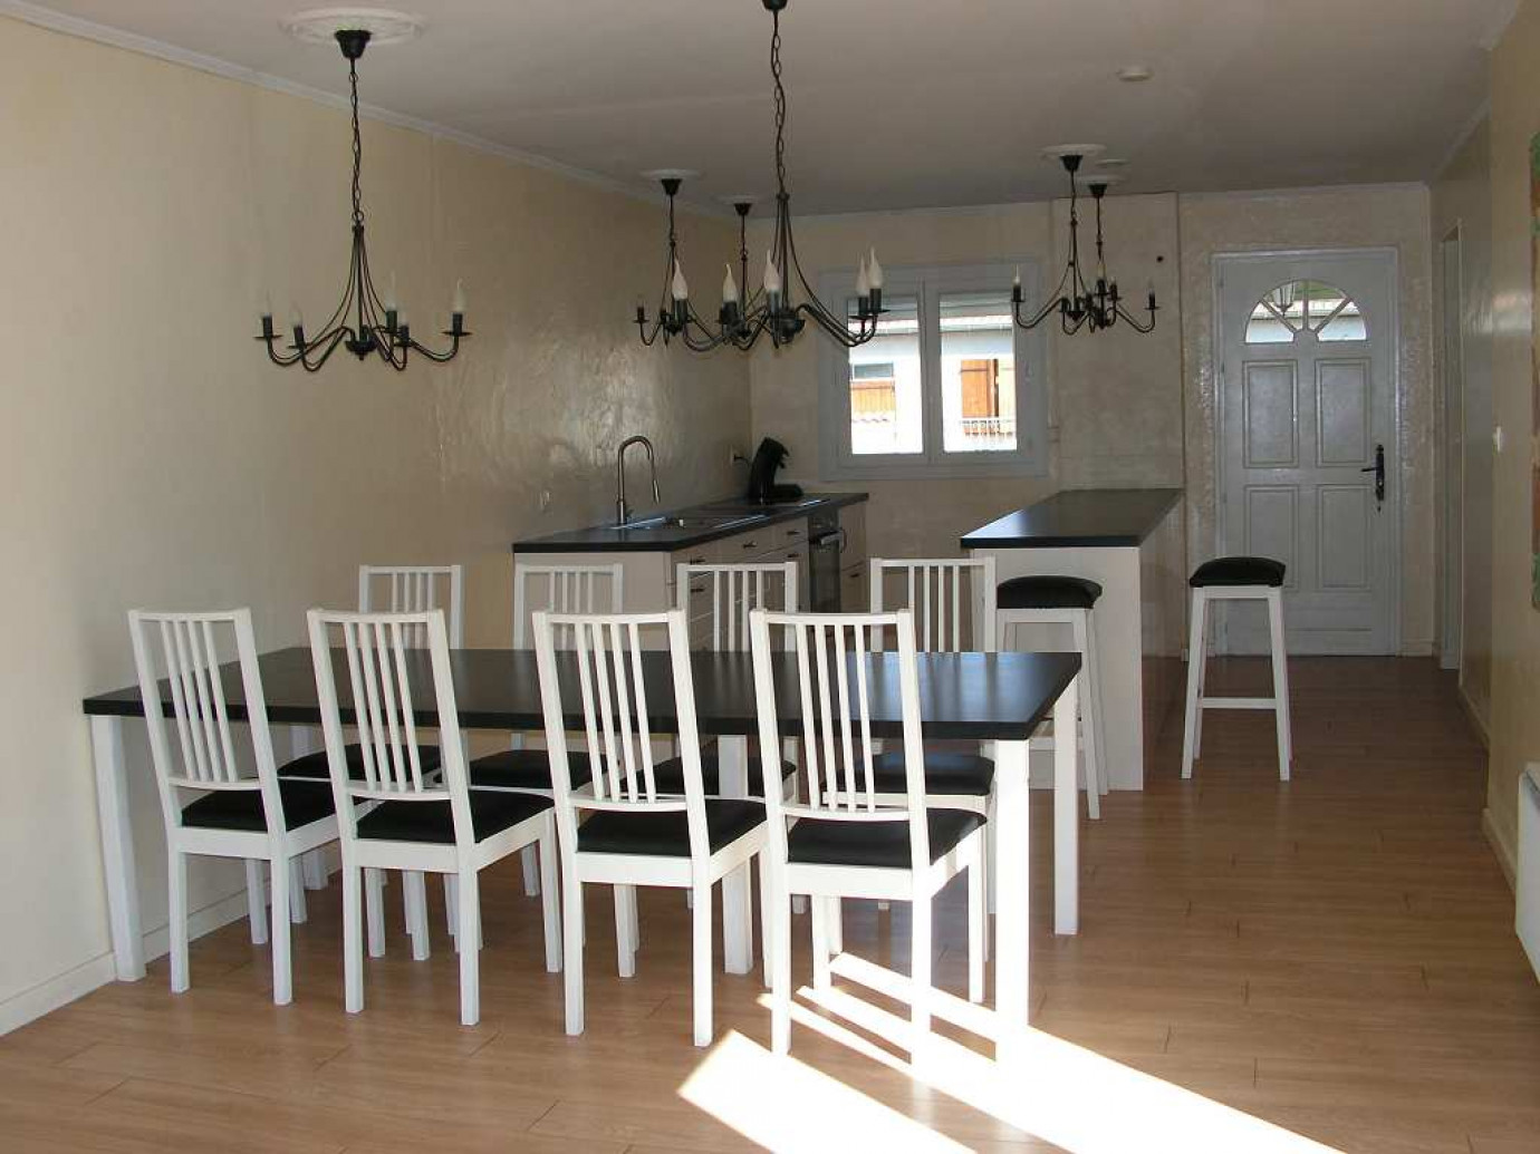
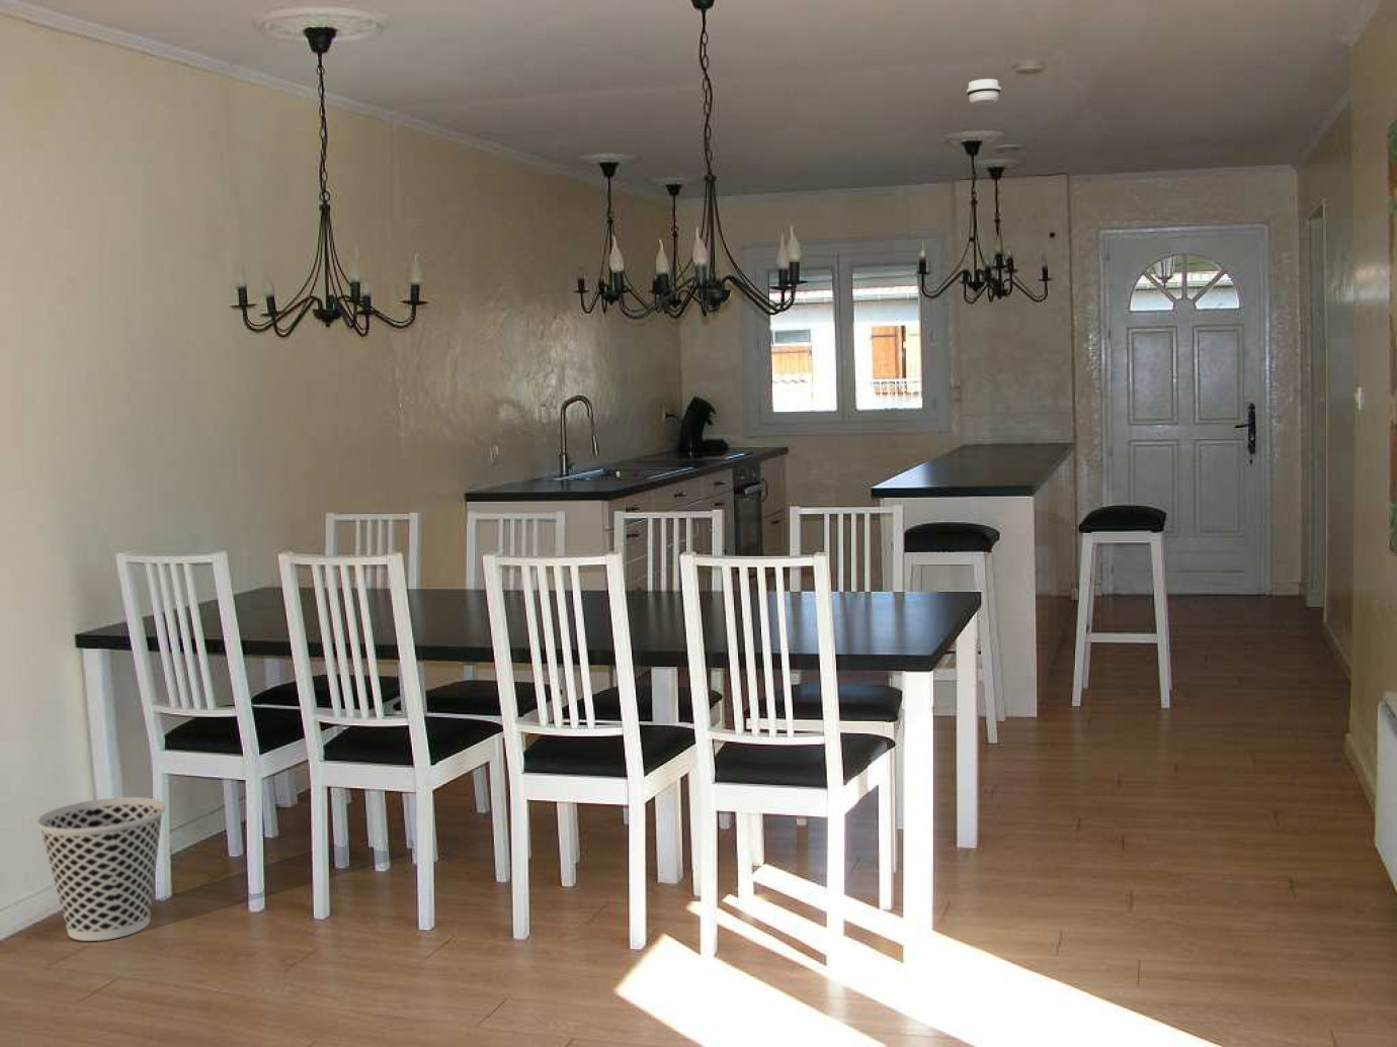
+ smoke detector [966,78,1002,107]
+ wastebasket [36,796,166,941]
